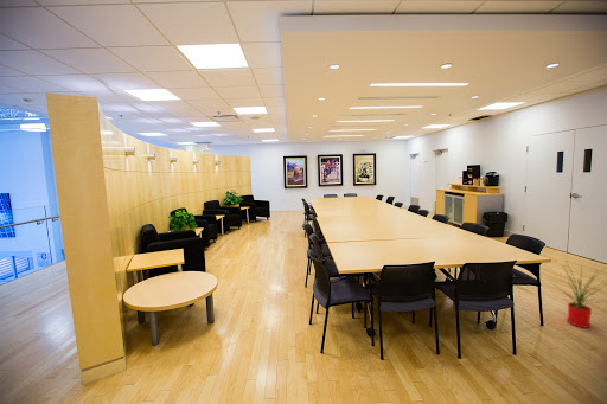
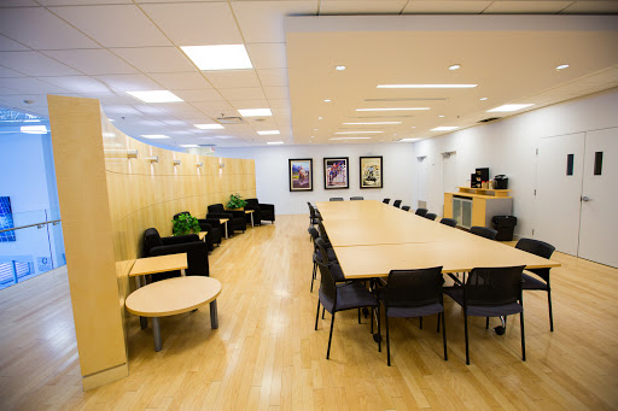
- house plant [550,262,607,329]
